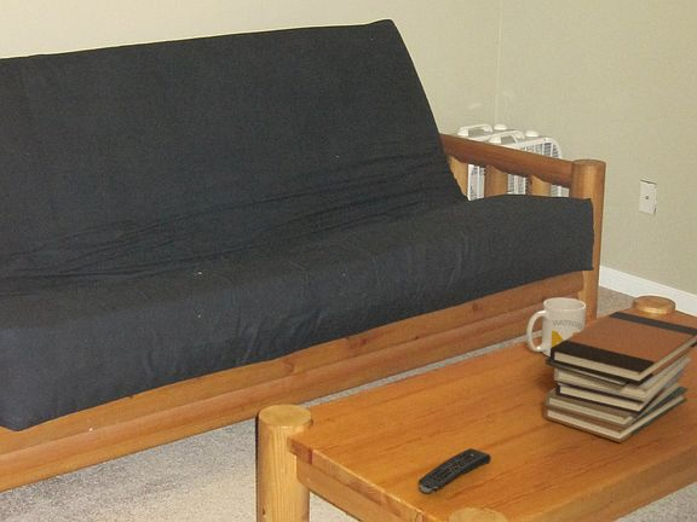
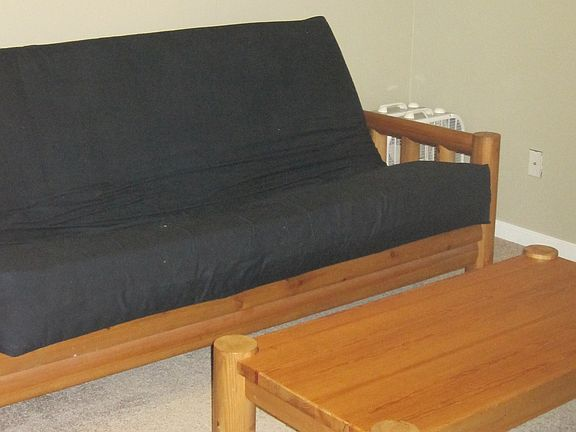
- mug [525,296,587,358]
- remote control [417,447,492,494]
- book stack [542,311,697,443]
